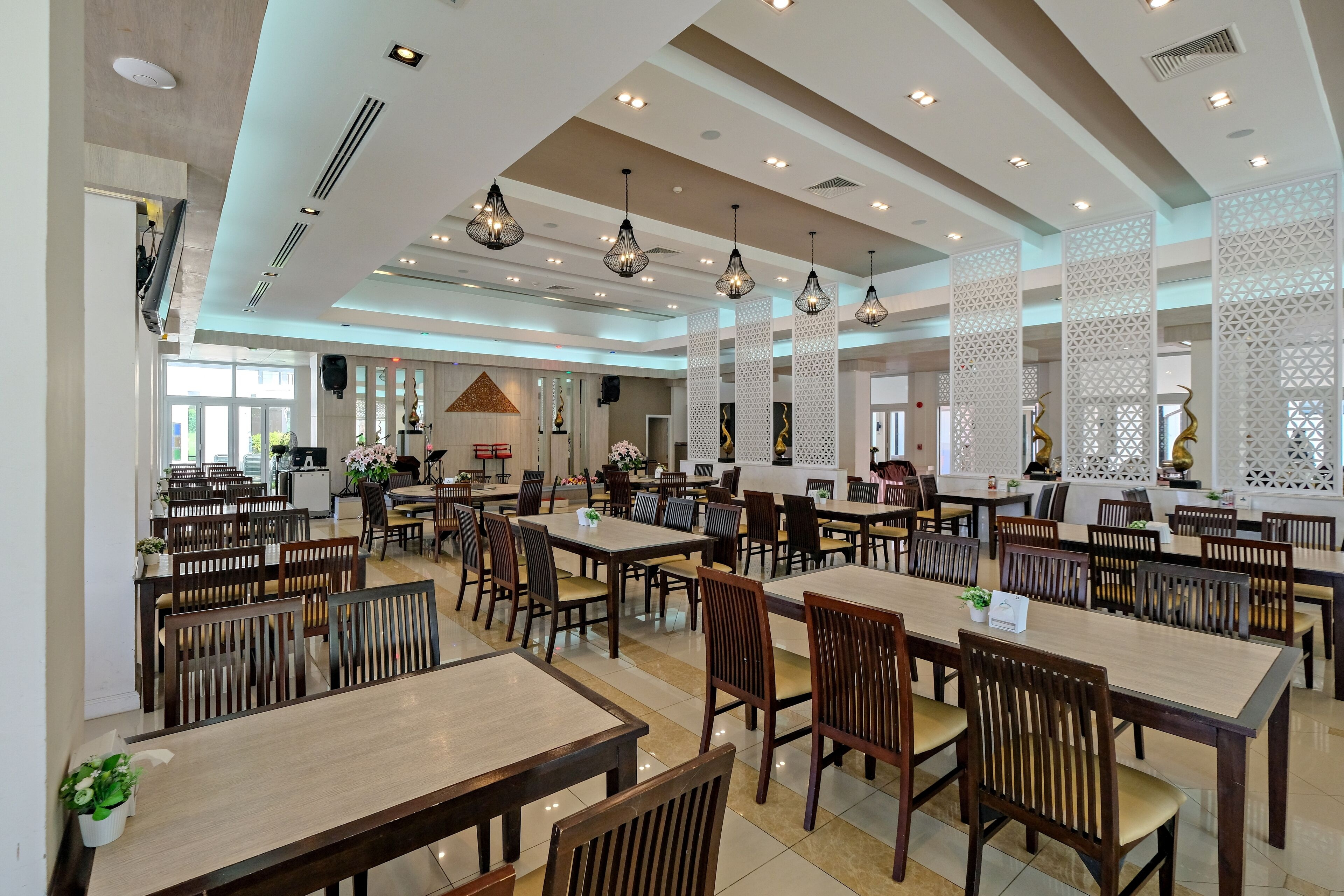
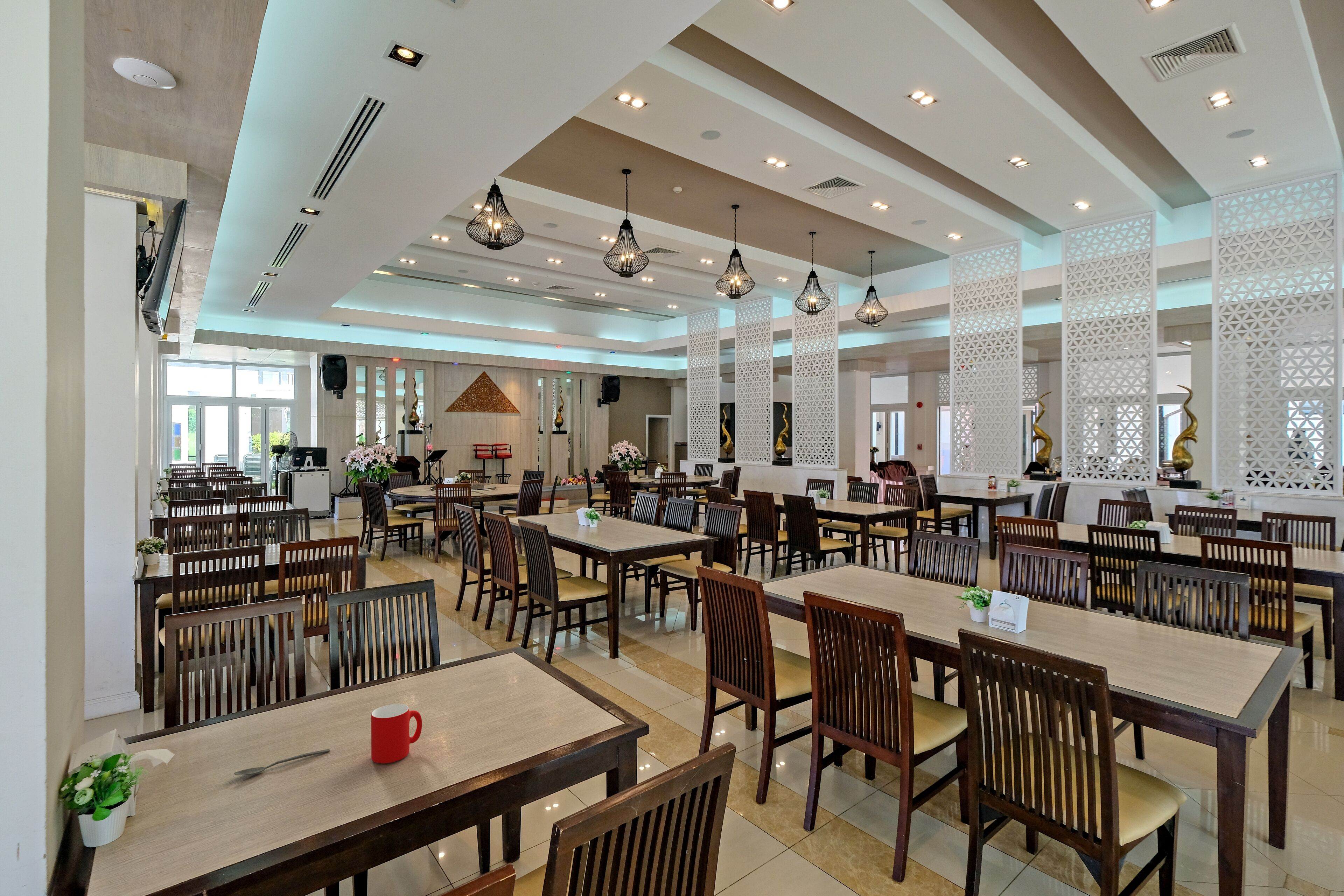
+ spoon [233,749,330,776]
+ cup [371,704,422,764]
